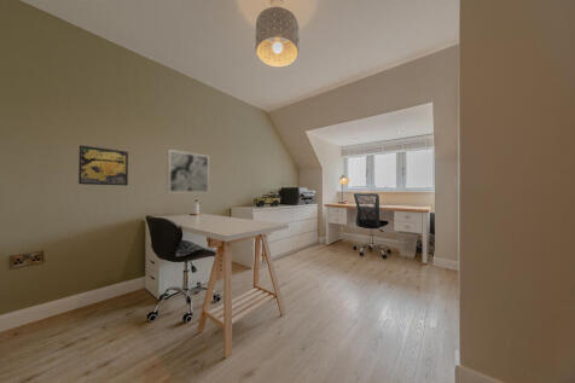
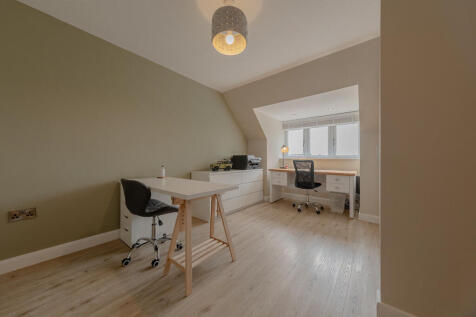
- wall art [165,149,210,195]
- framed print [77,144,129,187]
